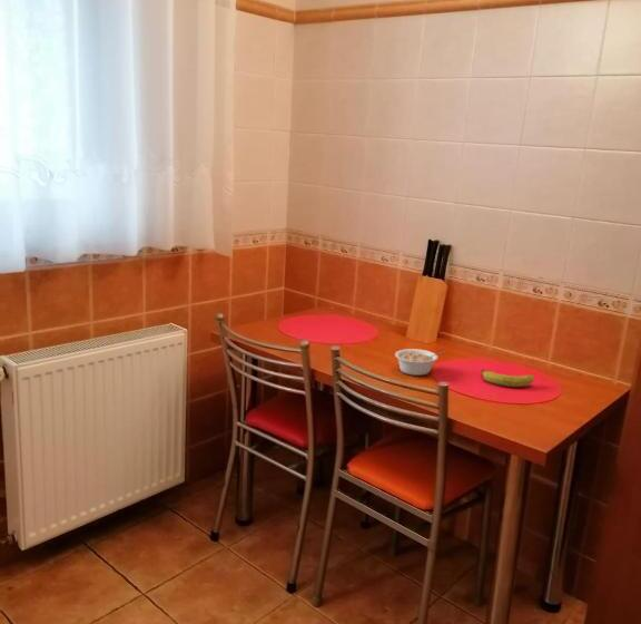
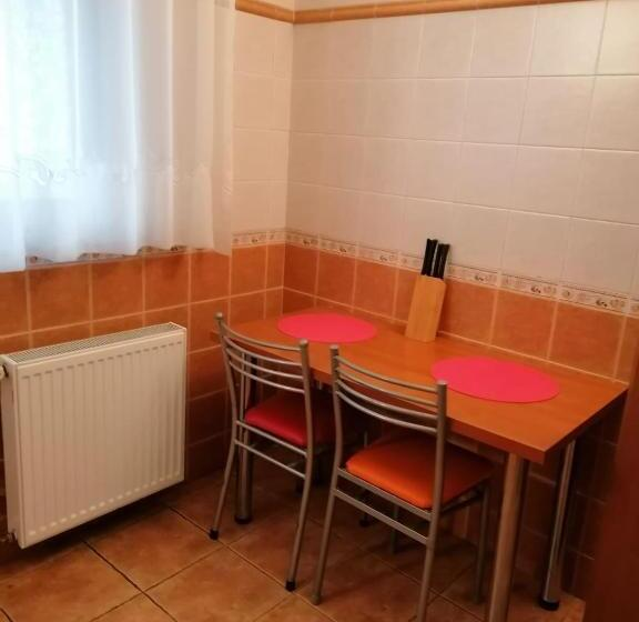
- fruit [480,368,535,388]
- legume [394,348,446,377]
